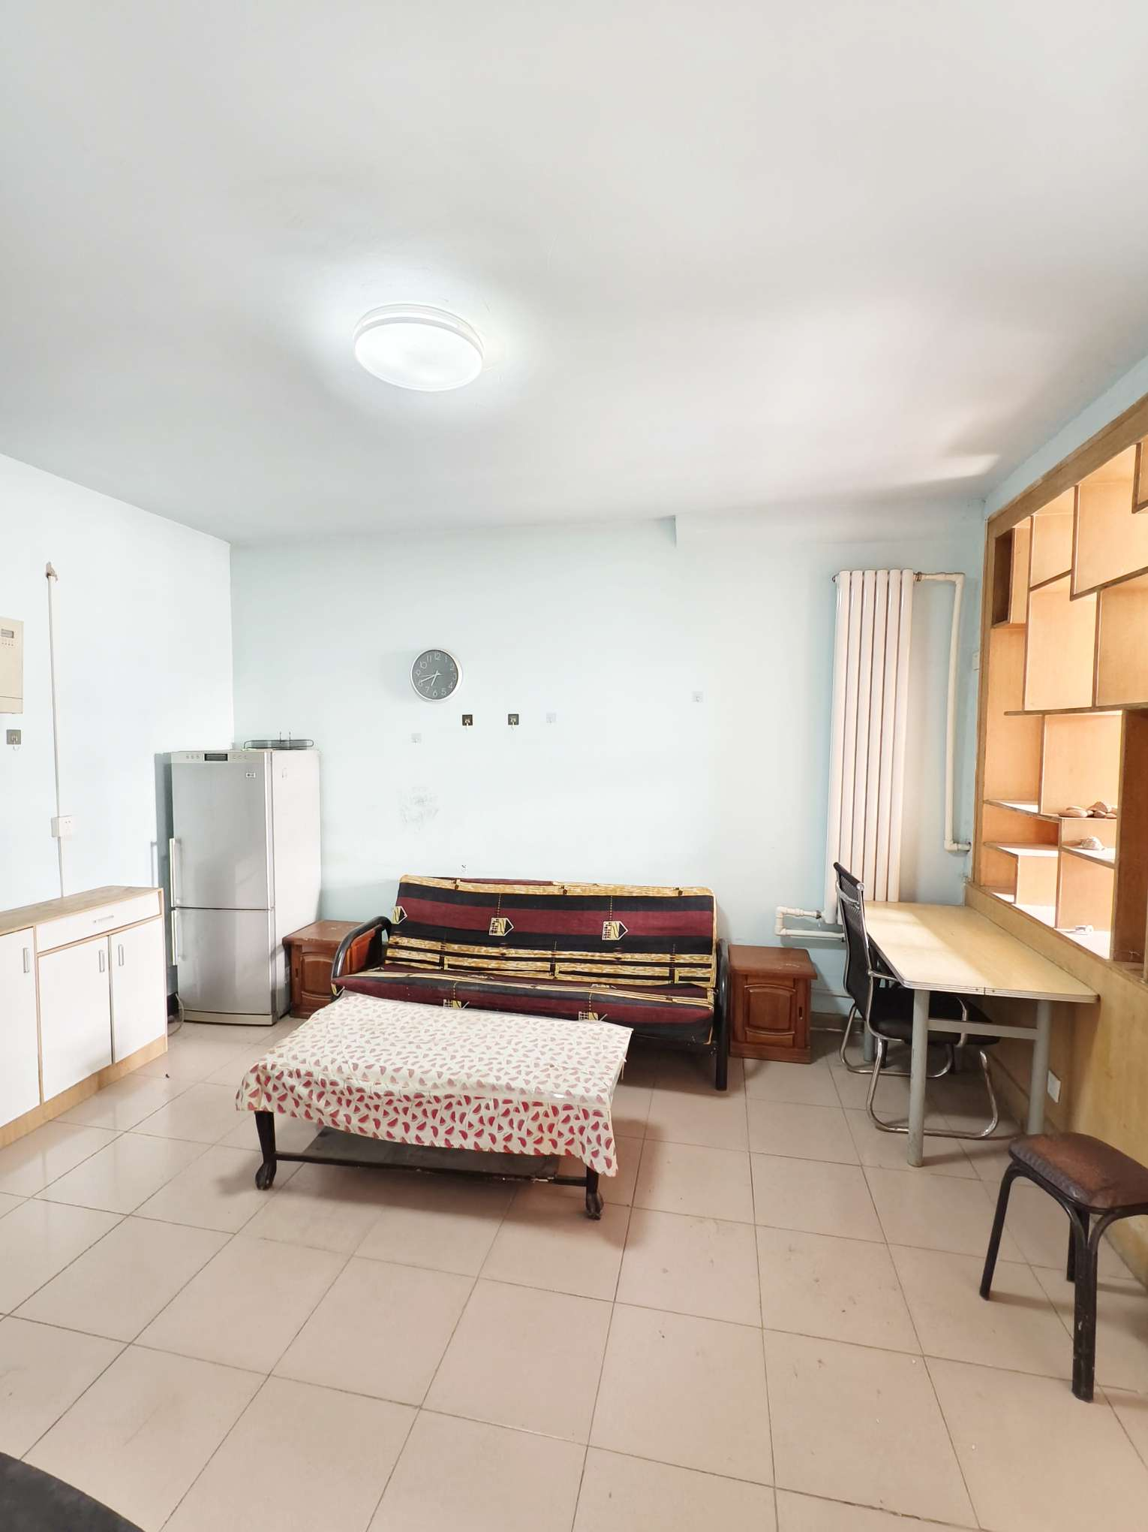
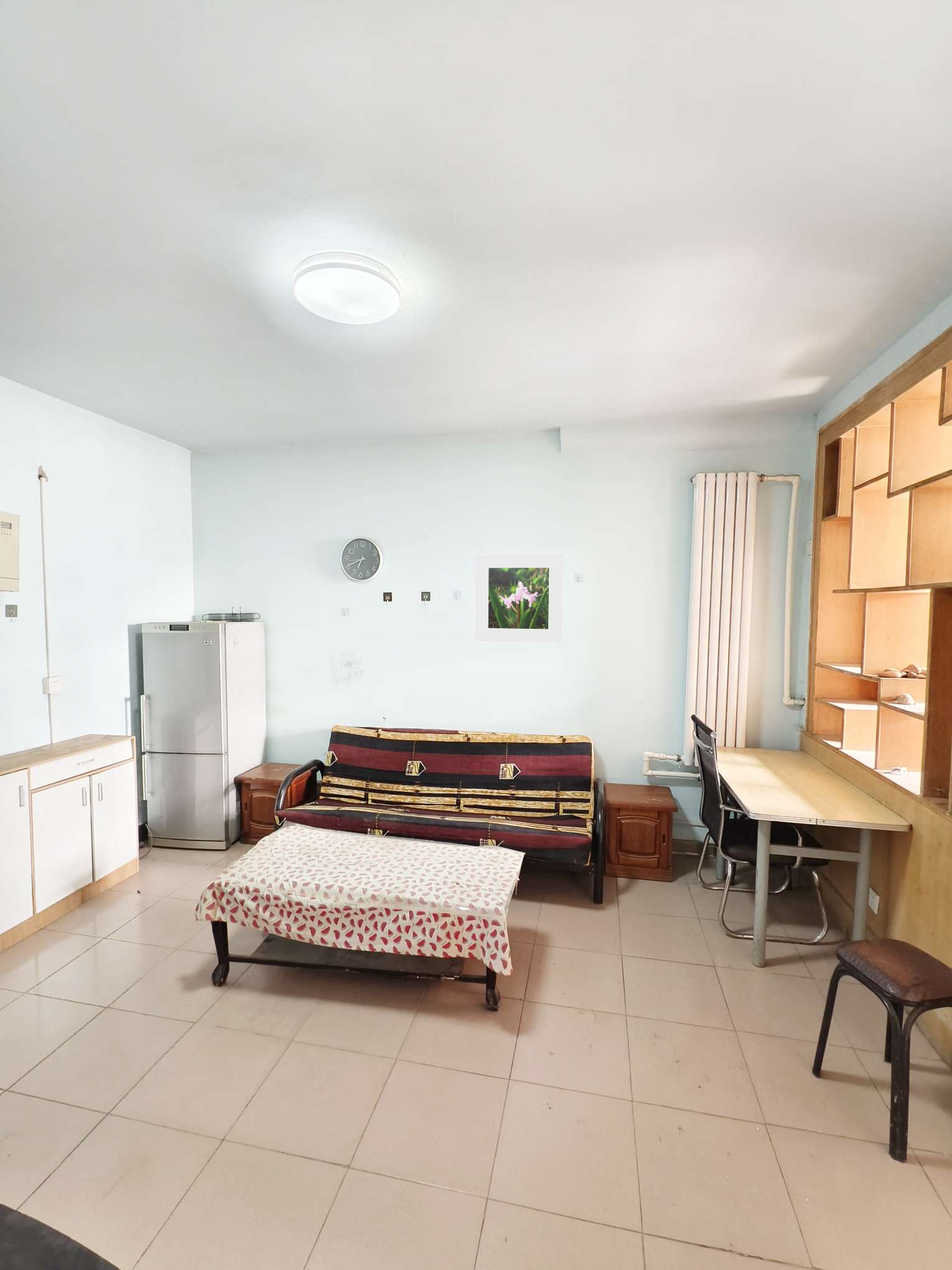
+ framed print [474,553,564,644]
